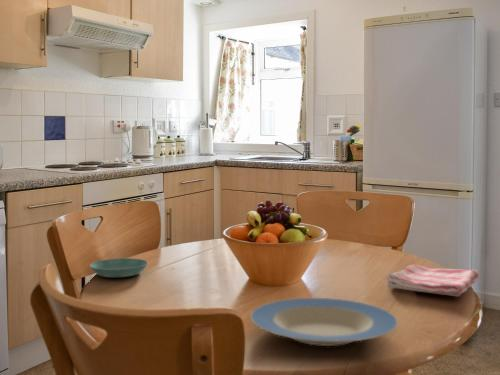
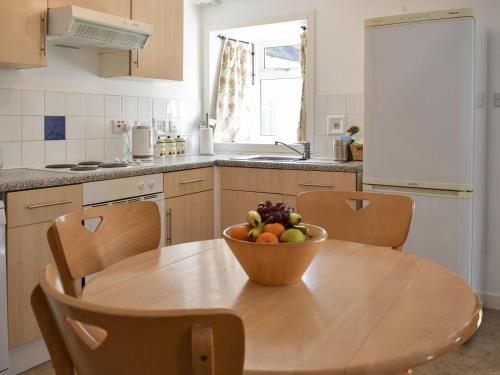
- saucer [89,257,149,278]
- dish towel [386,264,481,297]
- plate [249,297,399,347]
